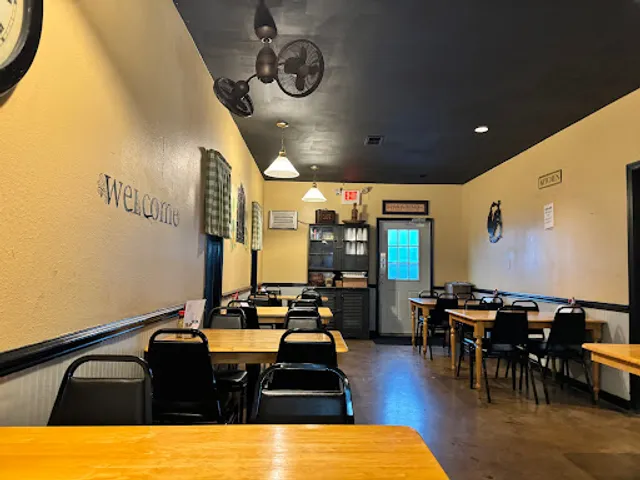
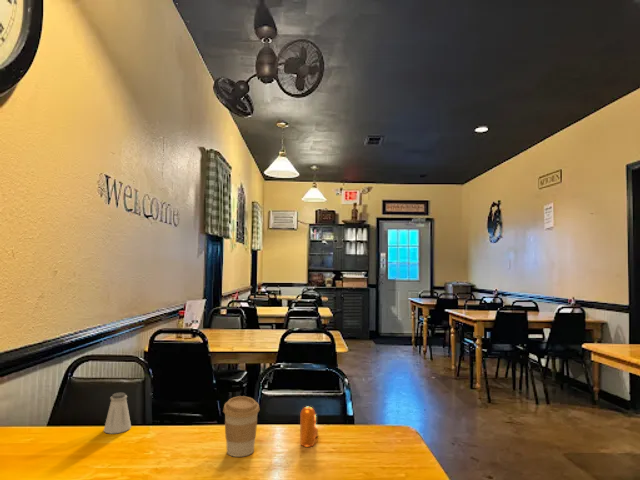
+ saltshaker [103,392,132,435]
+ coffee cup [222,395,260,458]
+ pepper shaker [299,406,319,448]
